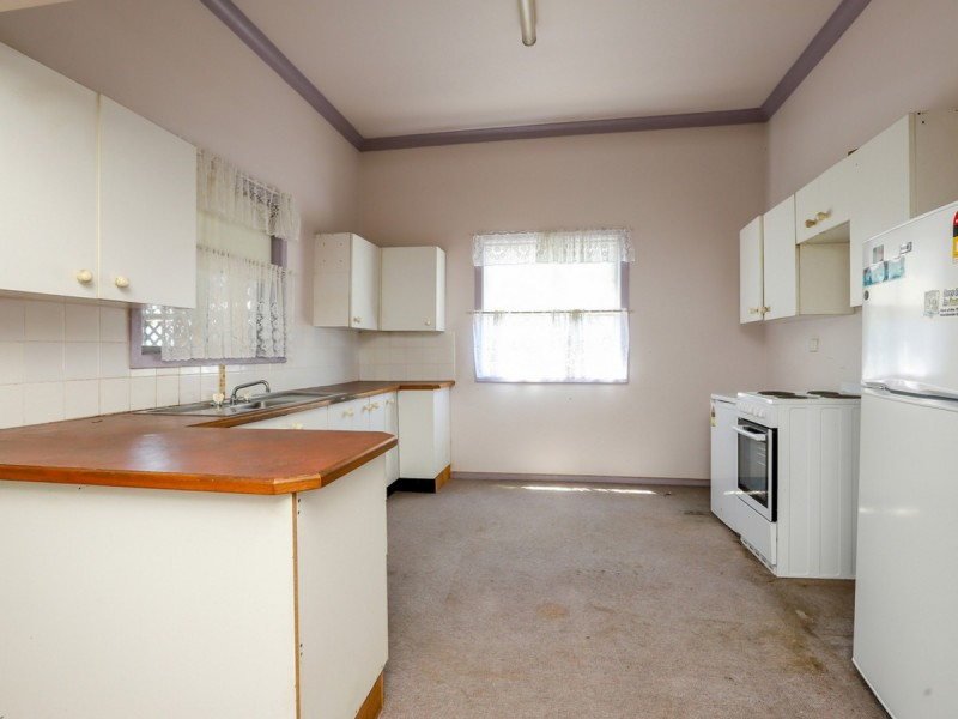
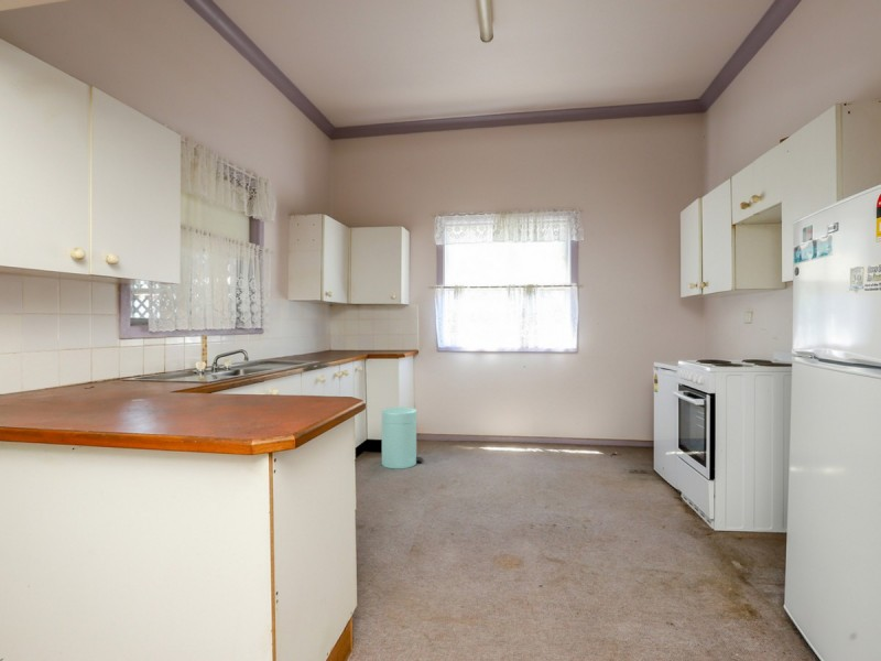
+ trash can [381,405,425,469]
